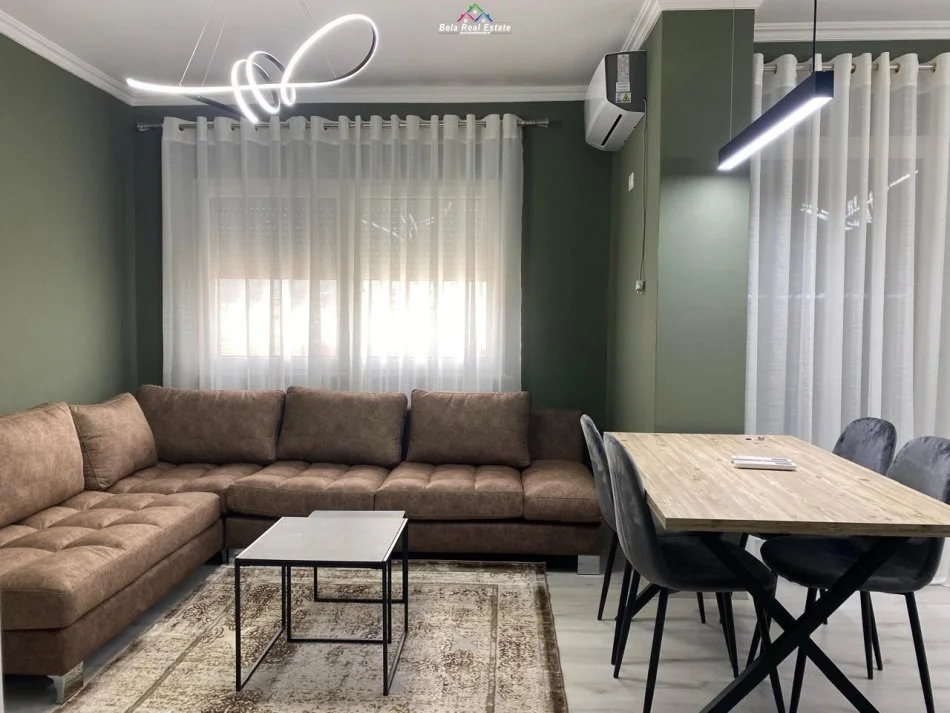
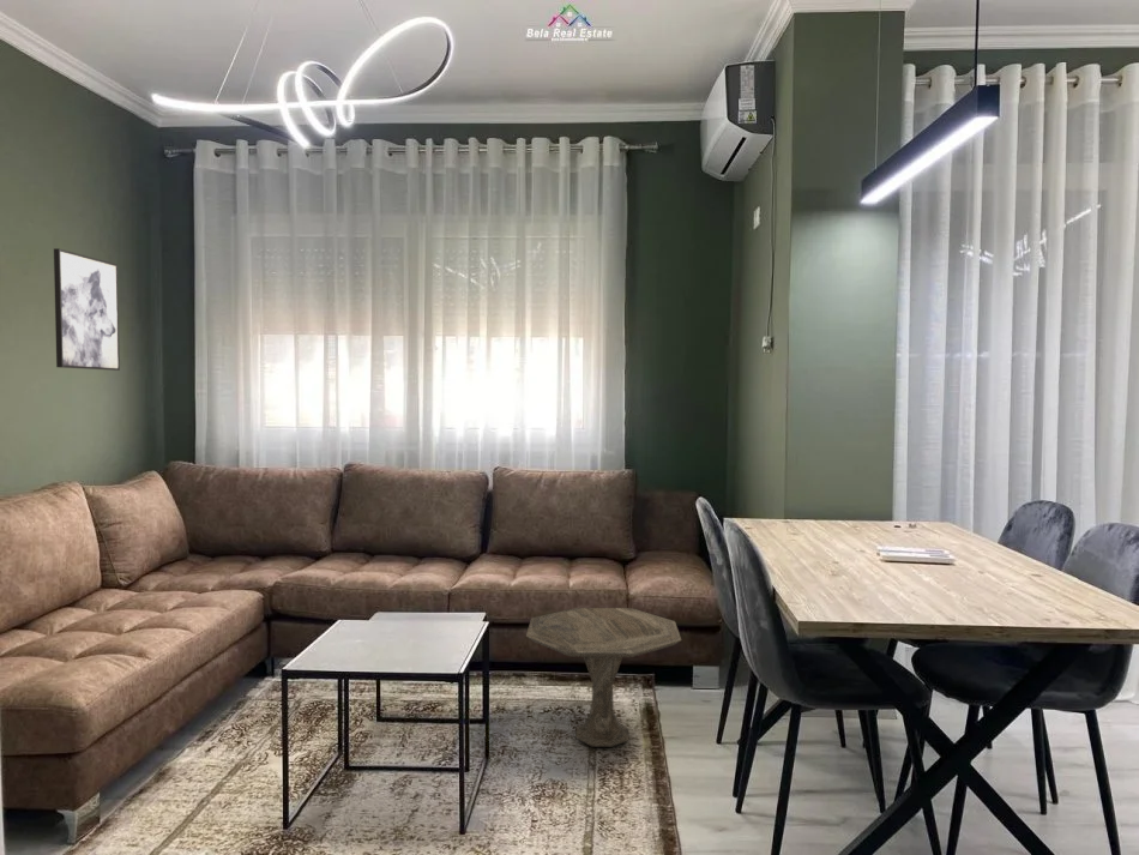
+ wall art [53,247,121,372]
+ side table [525,607,682,748]
